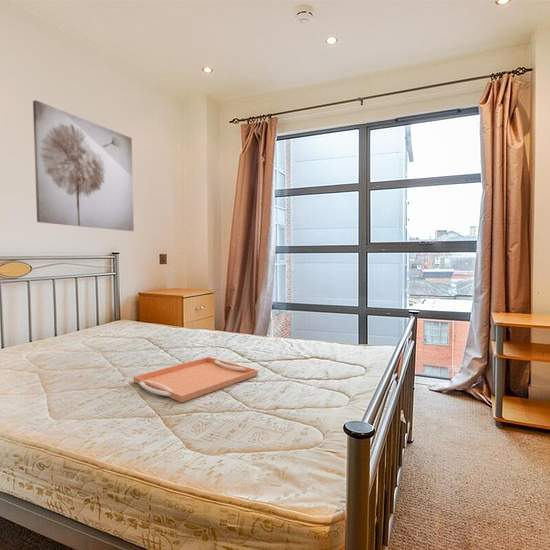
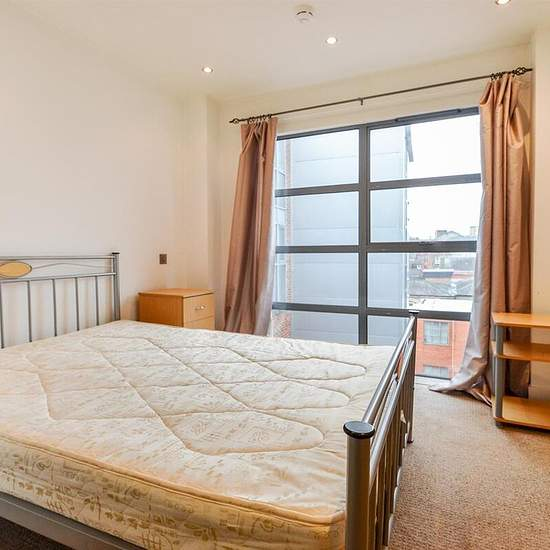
- wall art [32,99,135,232]
- serving tray [133,356,259,403]
